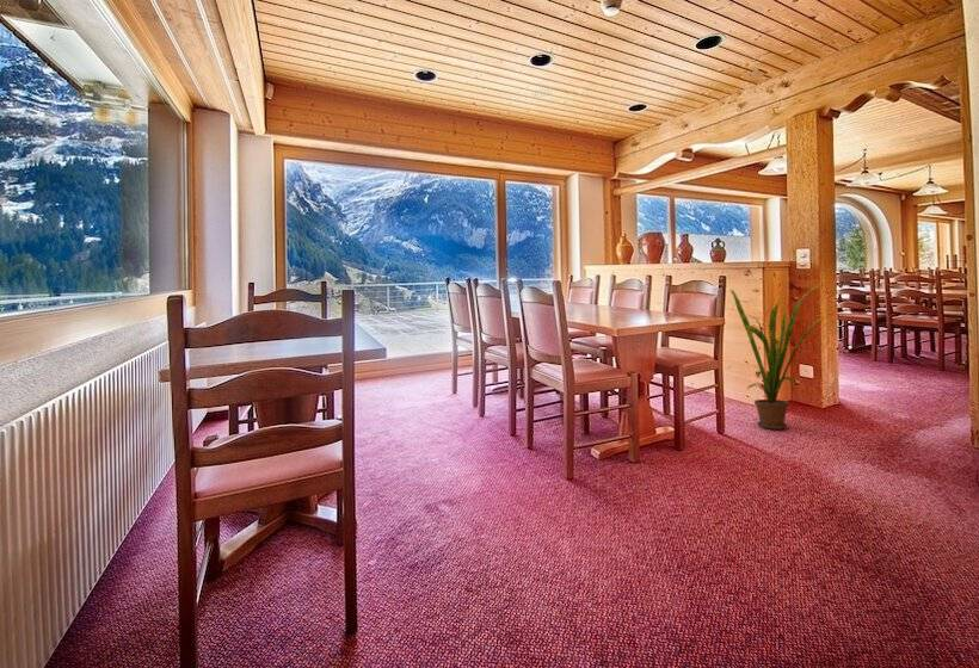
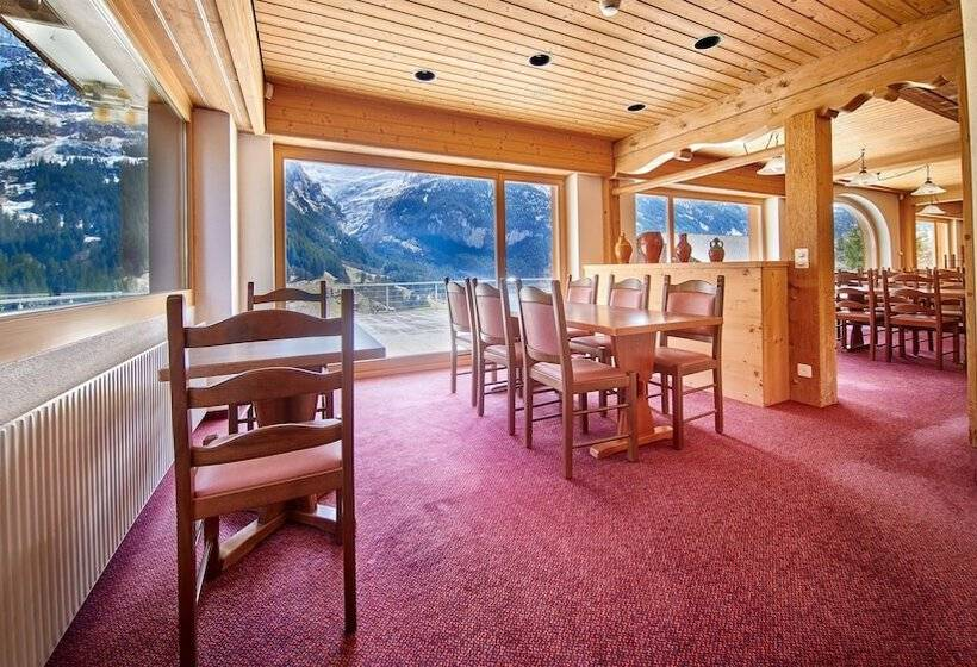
- house plant [729,283,827,431]
